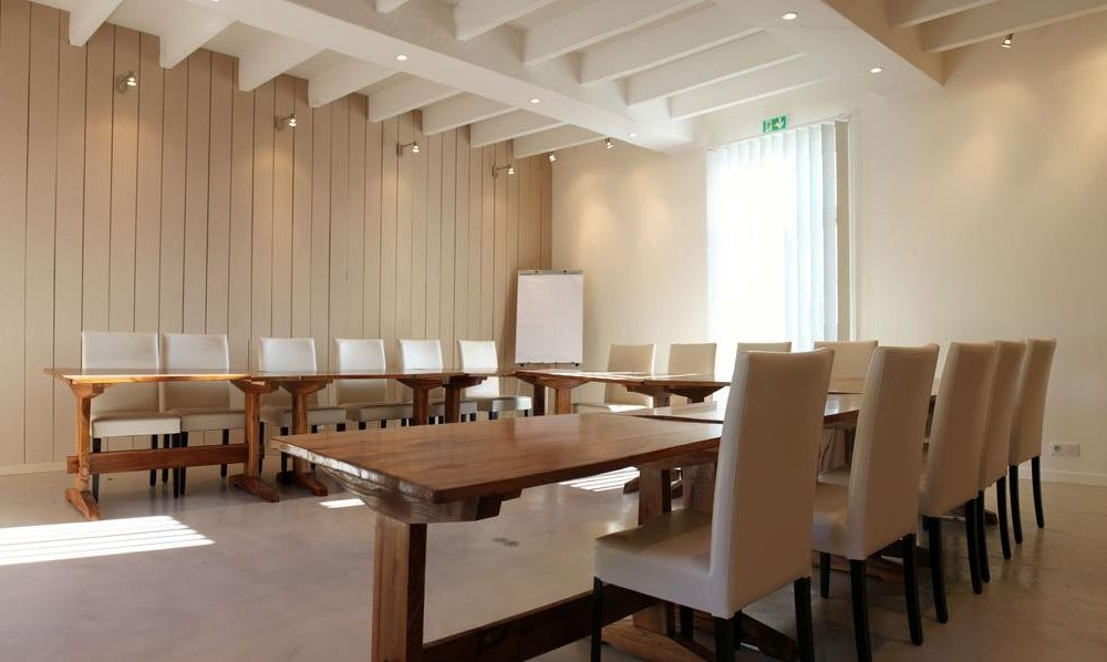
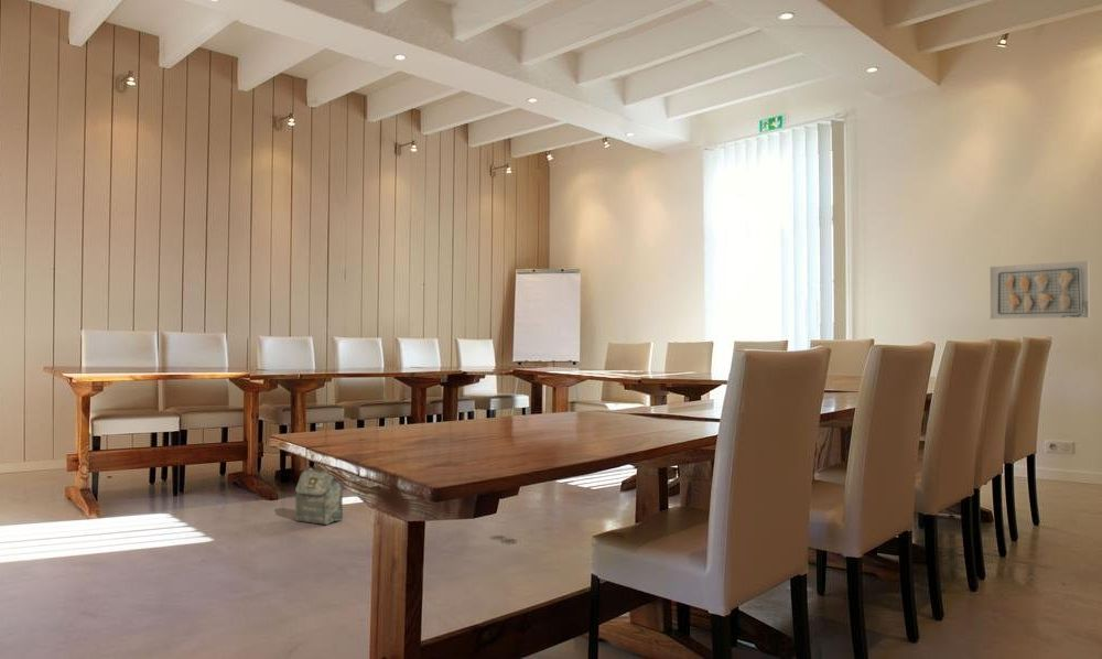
+ bag [294,467,344,526]
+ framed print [988,260,1091,321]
